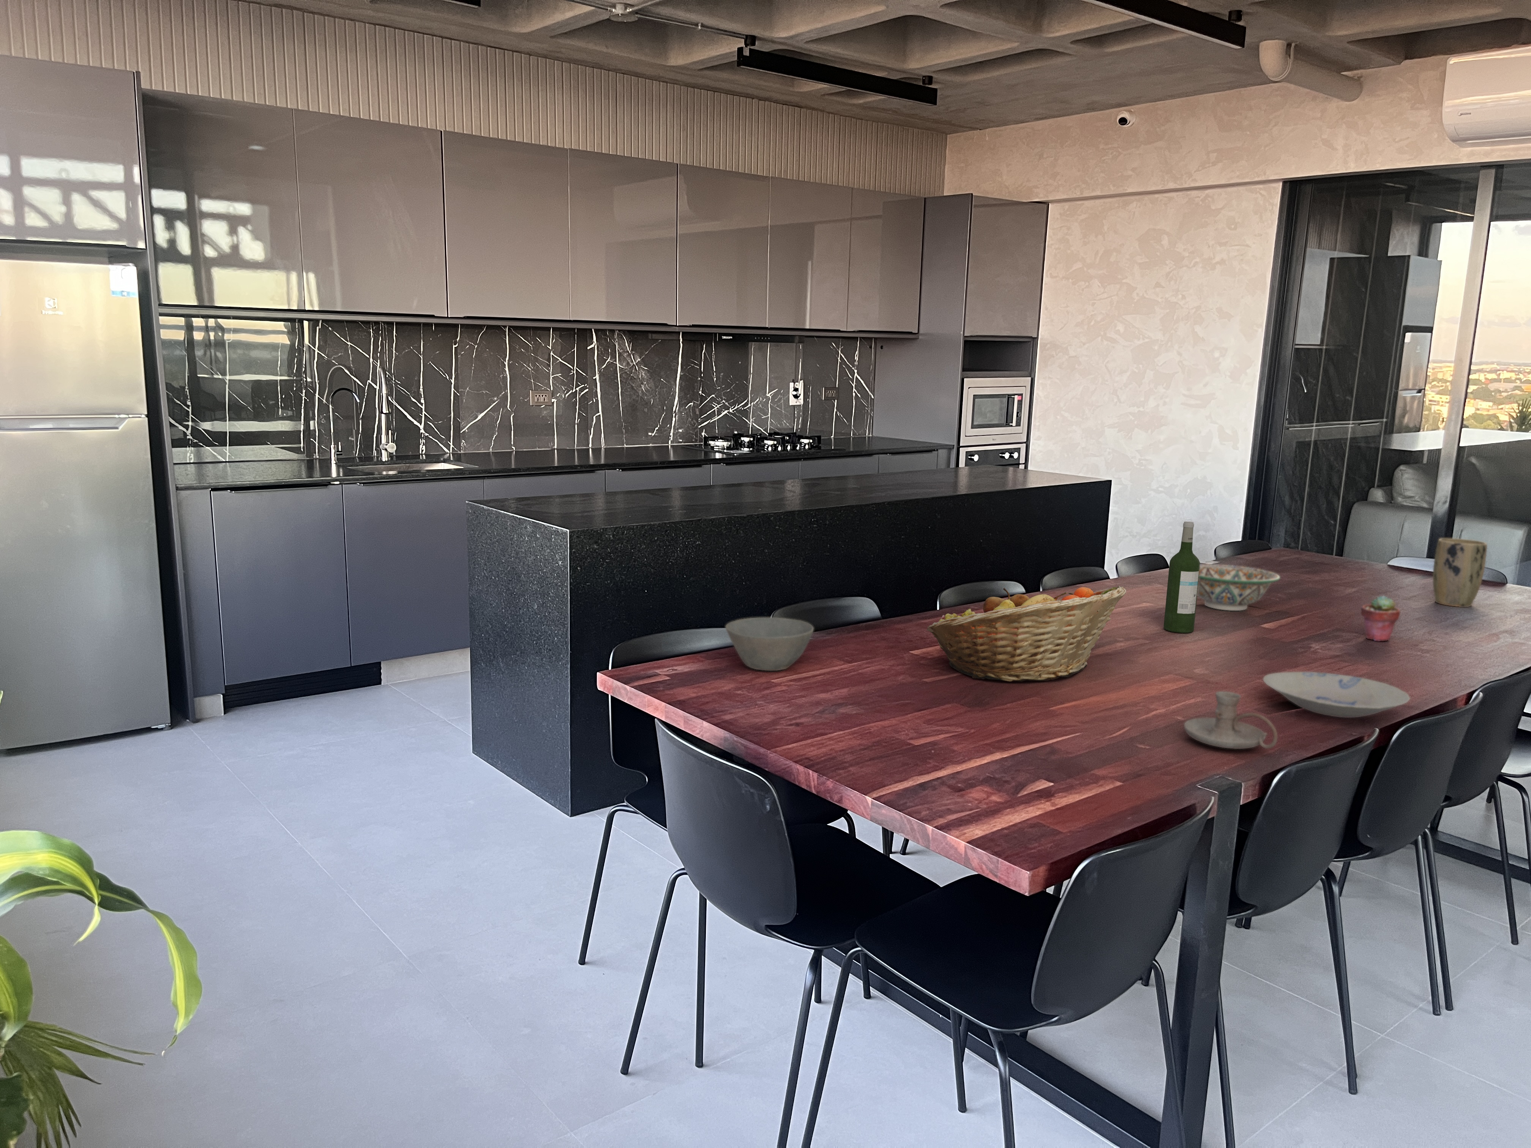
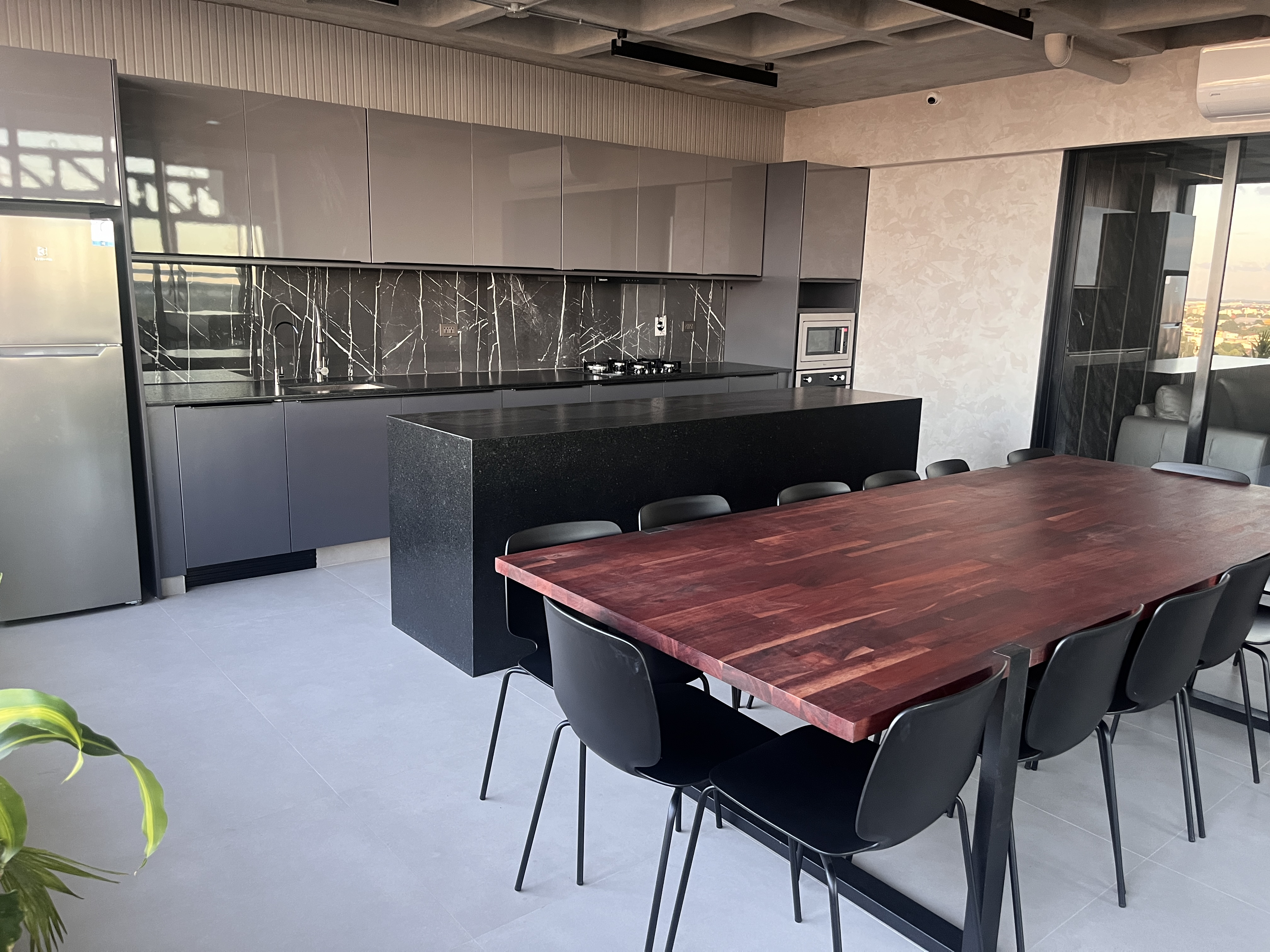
- plant pot [1432,538,1488,608]
- fruit basket [927,586,1127,683]
- bowl [1262,672,1410,719]
- wine bottle [1163,521,1201,633]
- candle holder [1184,691,1278,749]
- potted succulent [1361,594,1401,642]
- decorative bowl [1197,563,1280,611]
- bowl [725,617,814,672]
